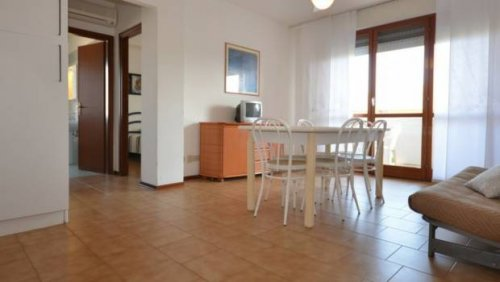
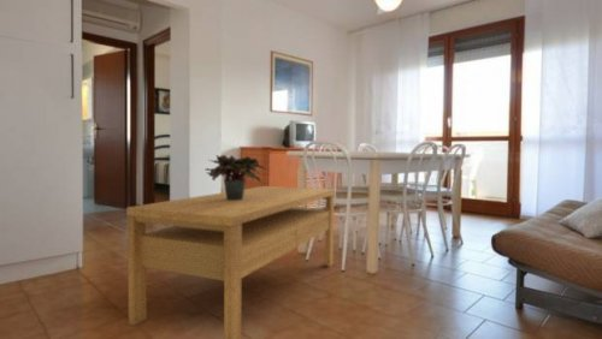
+ coffee table [125,185,336,339]
+ potted plant [205,154,270,201]
